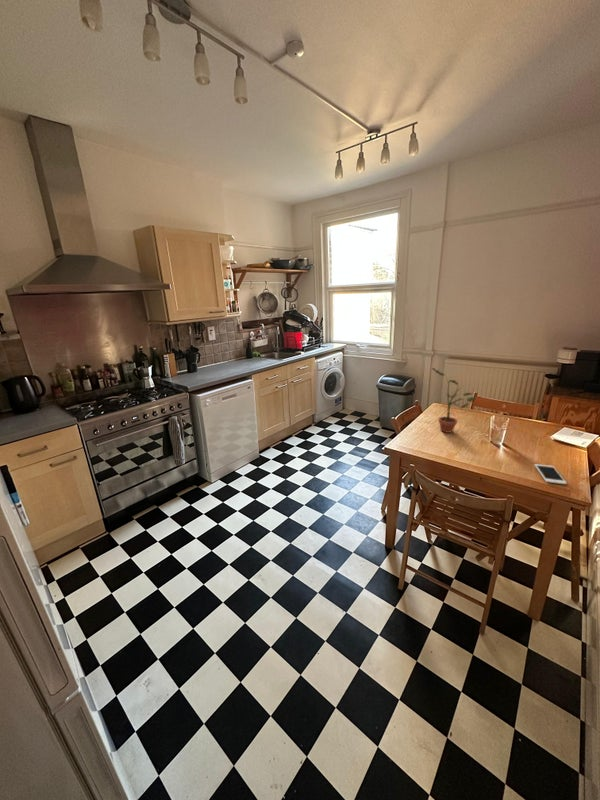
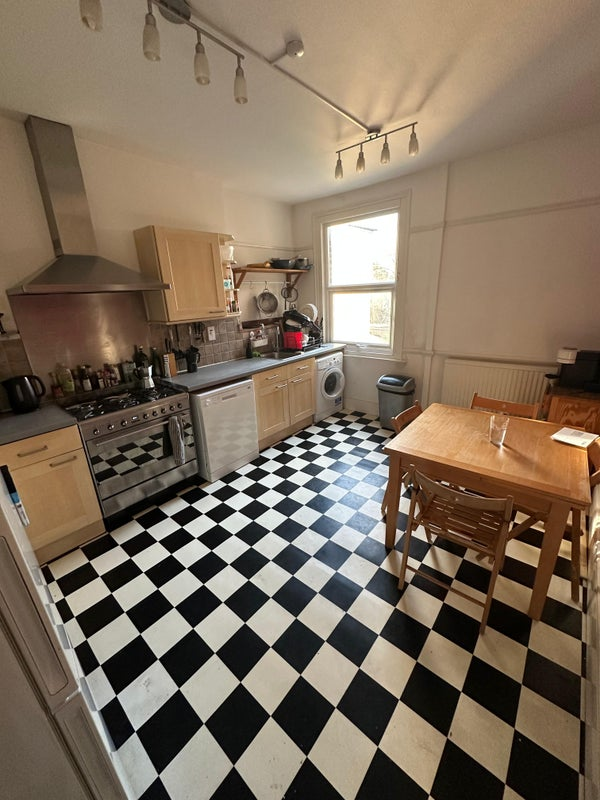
- potted plant [431,367,477,434]
- cell phone [534,463,568,485]
